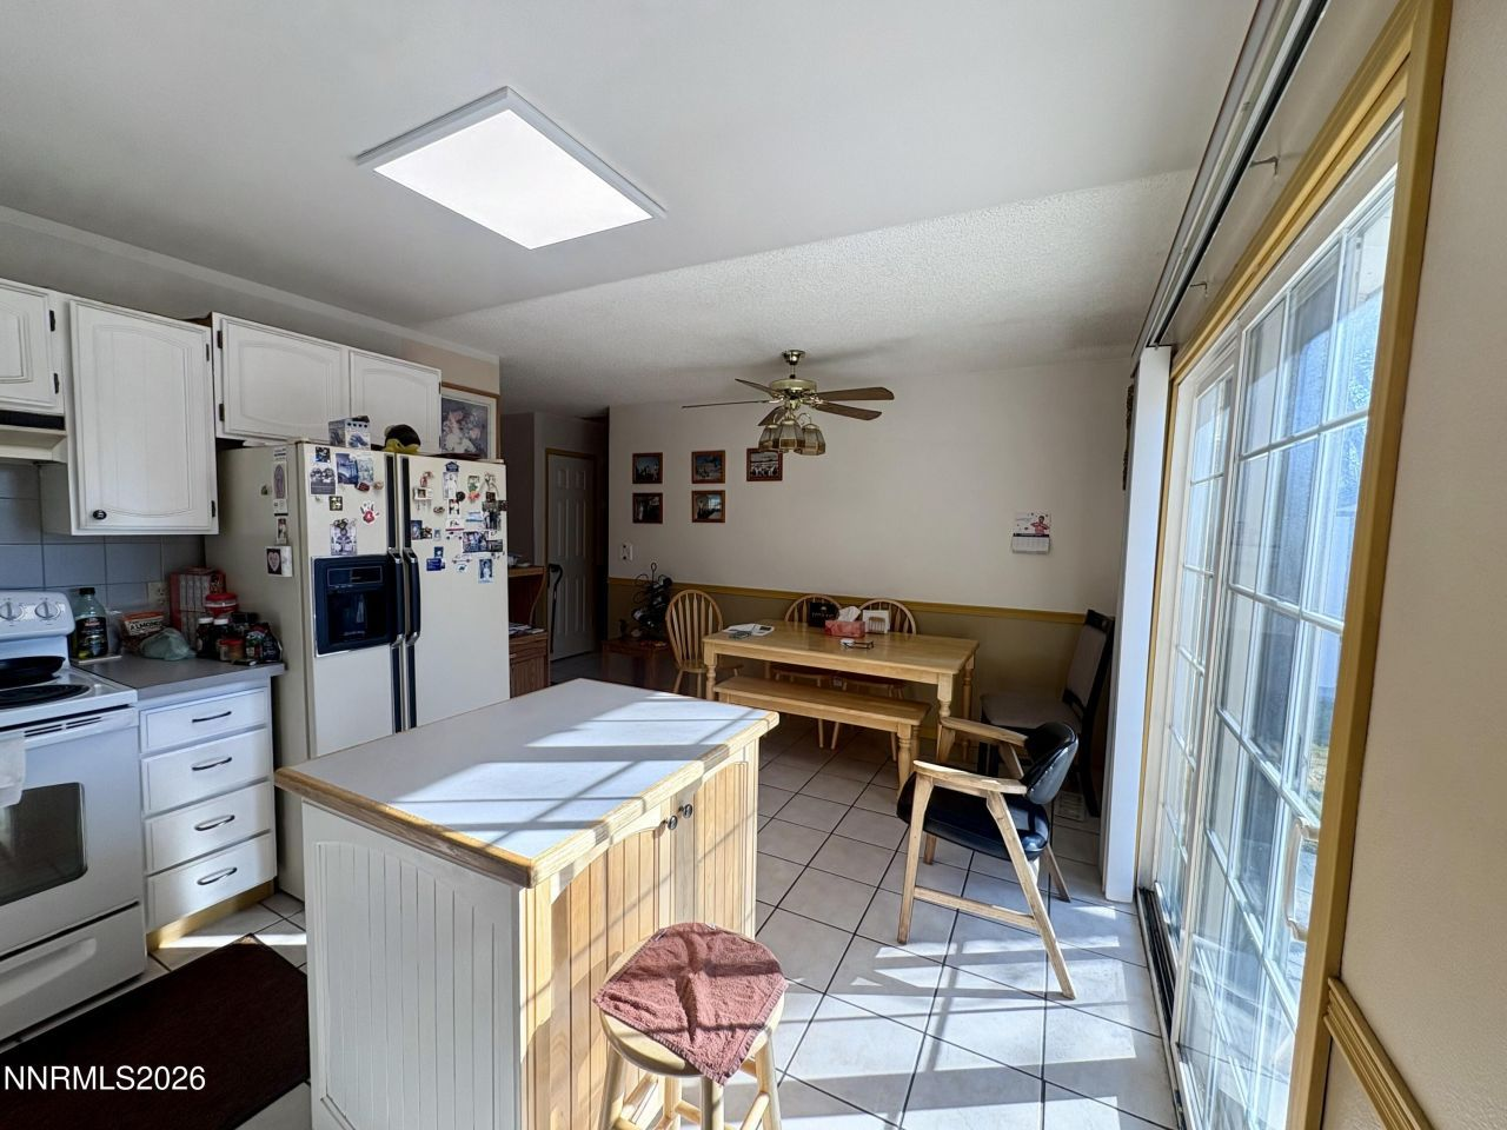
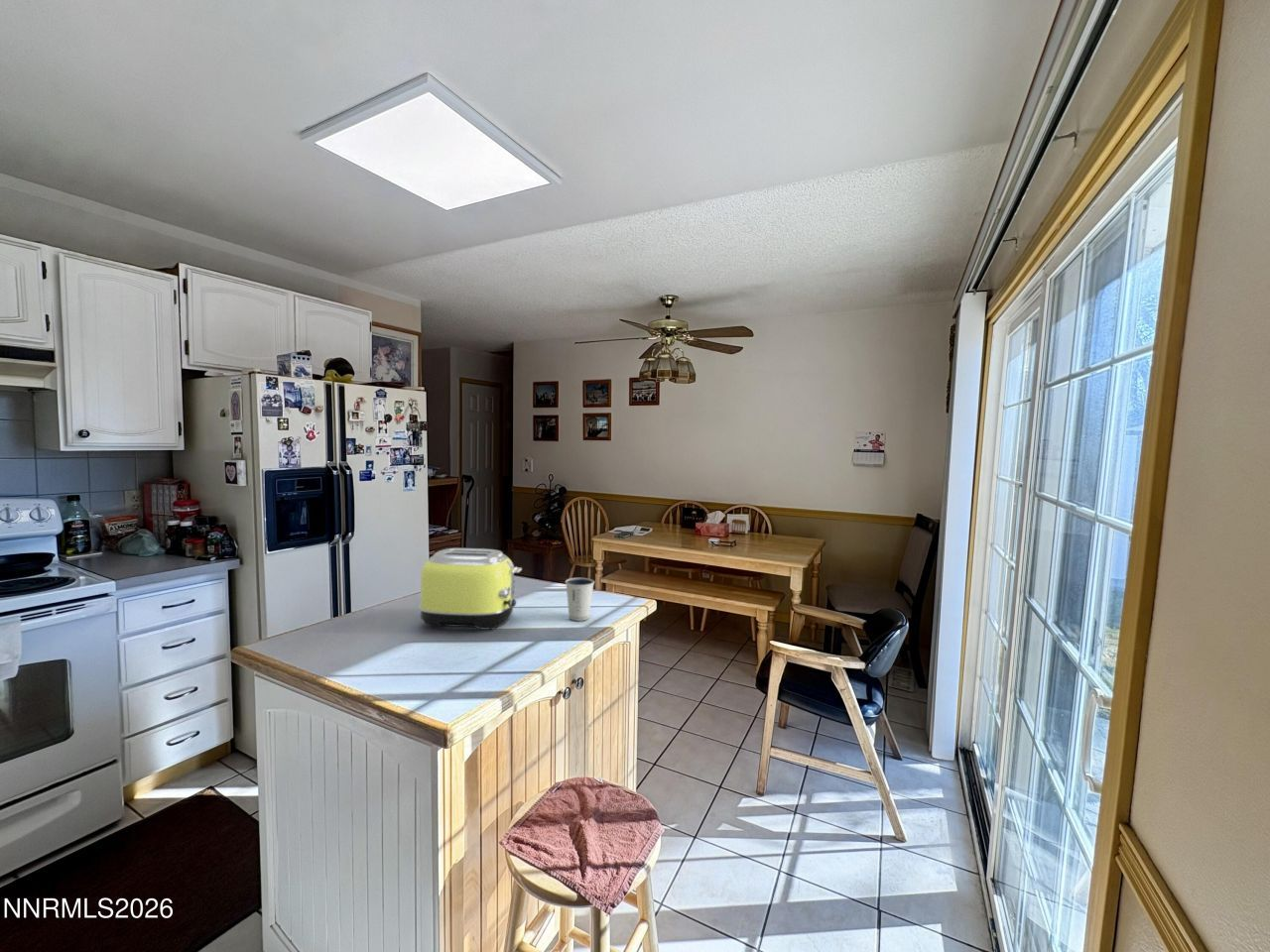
+ toaster [418,547,523,631]
+ dixie cup [565,577,595,622]
